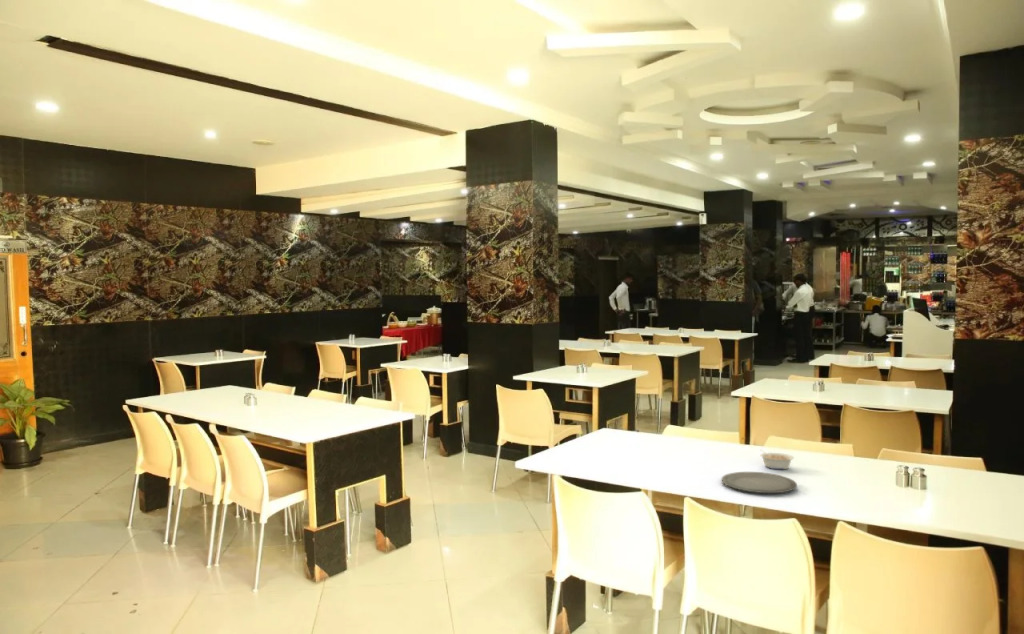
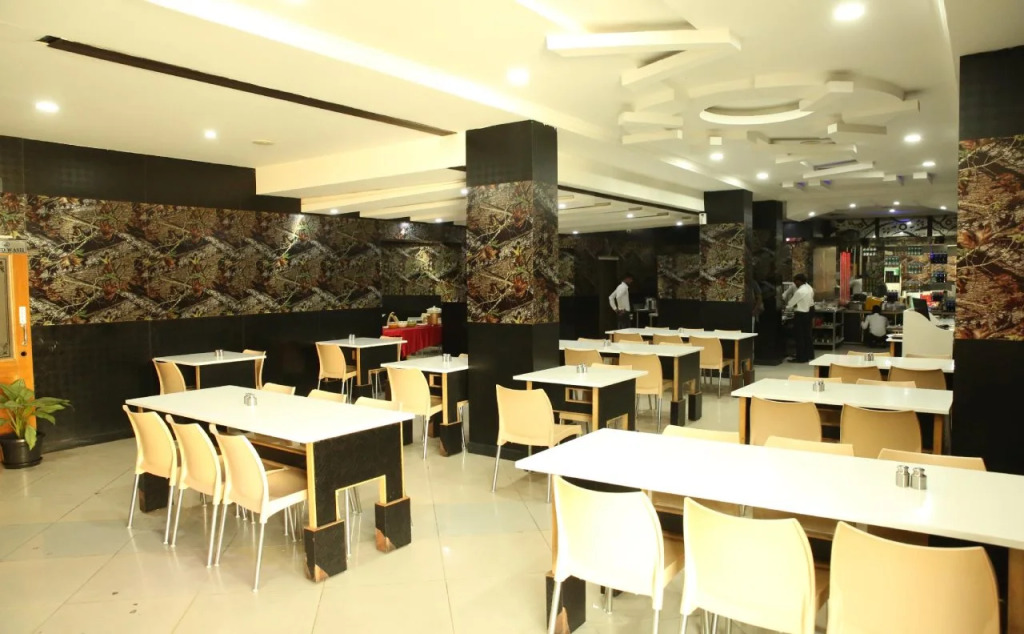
- legume [759,448,795,470]
- plate [721,471,798,494]
